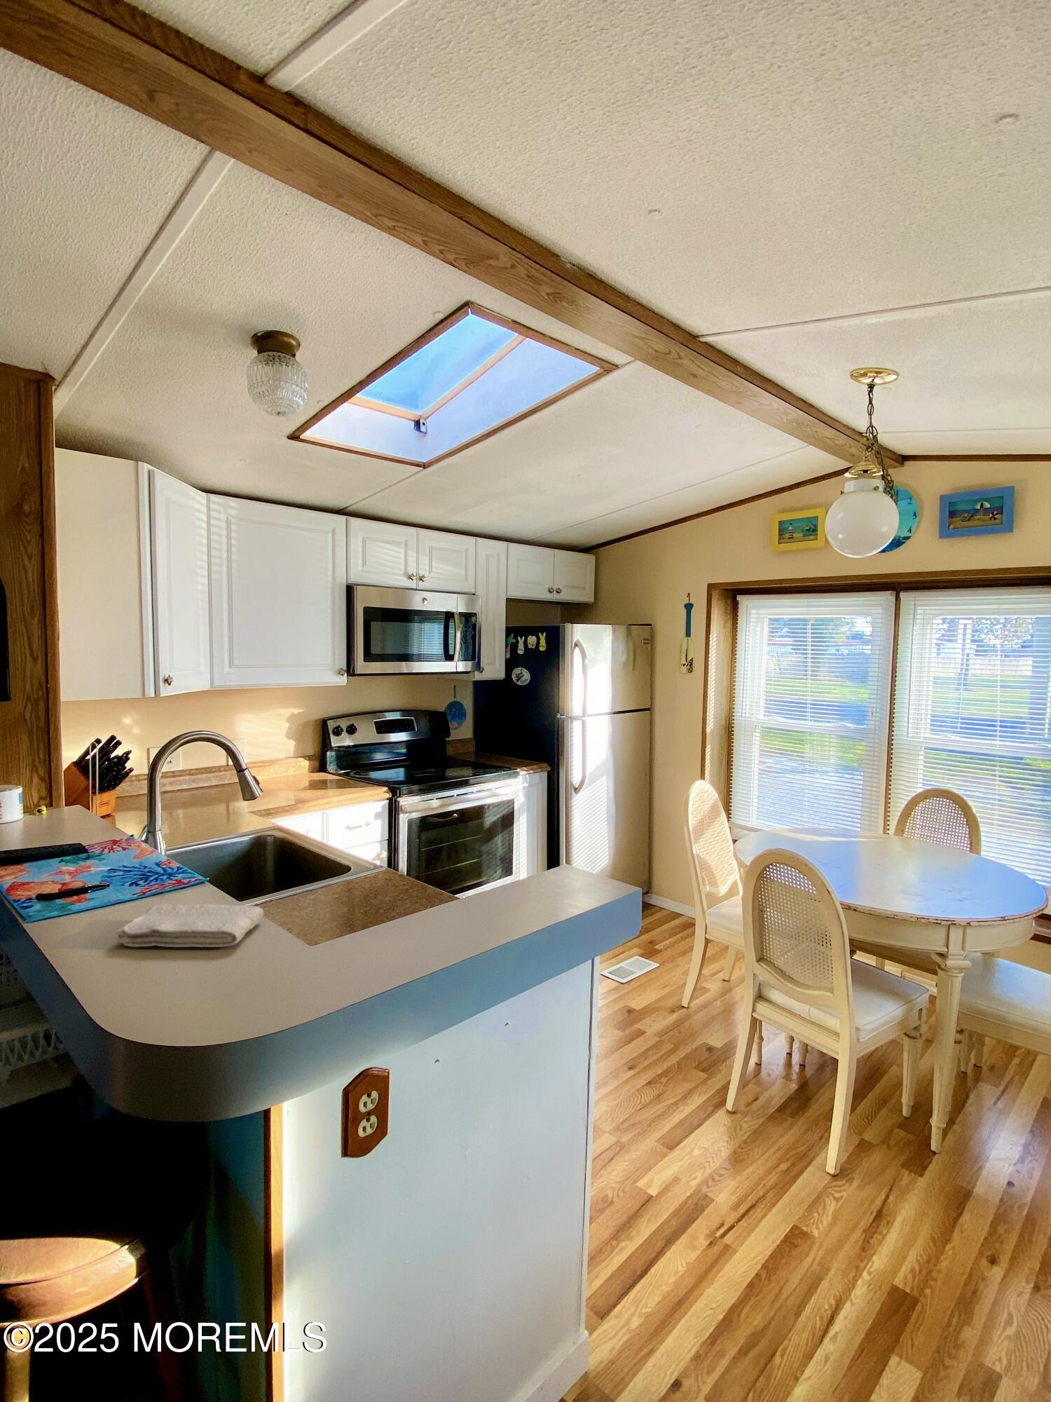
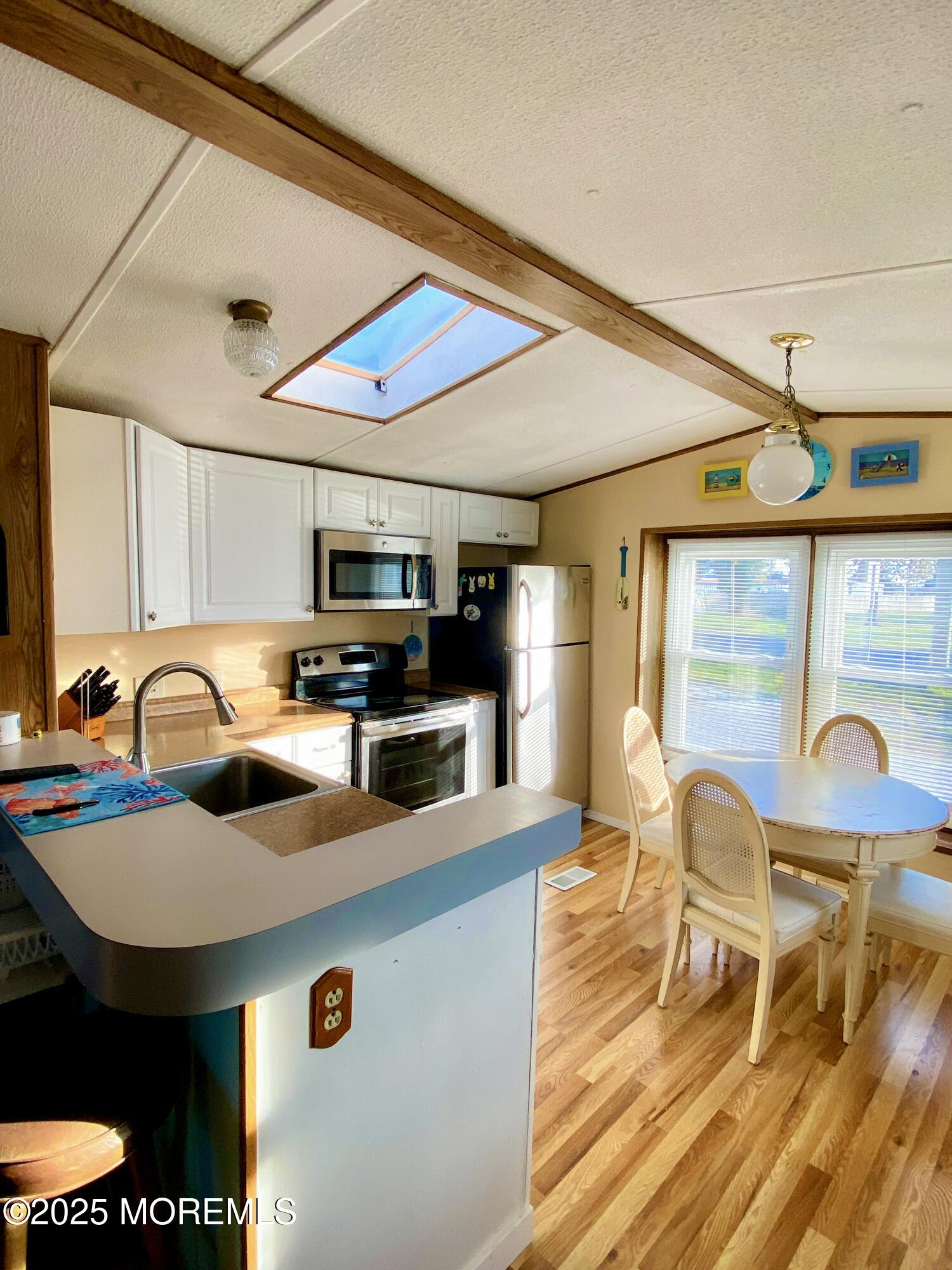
- washcloth [114,903,265,948]
